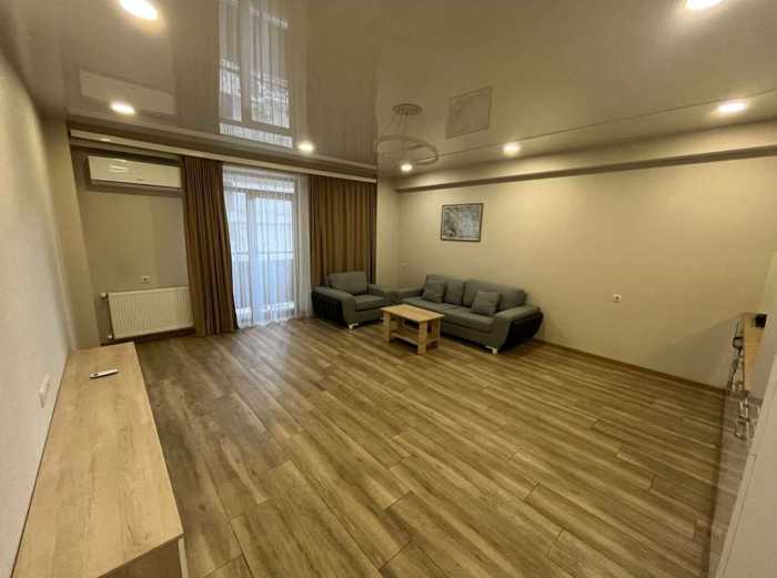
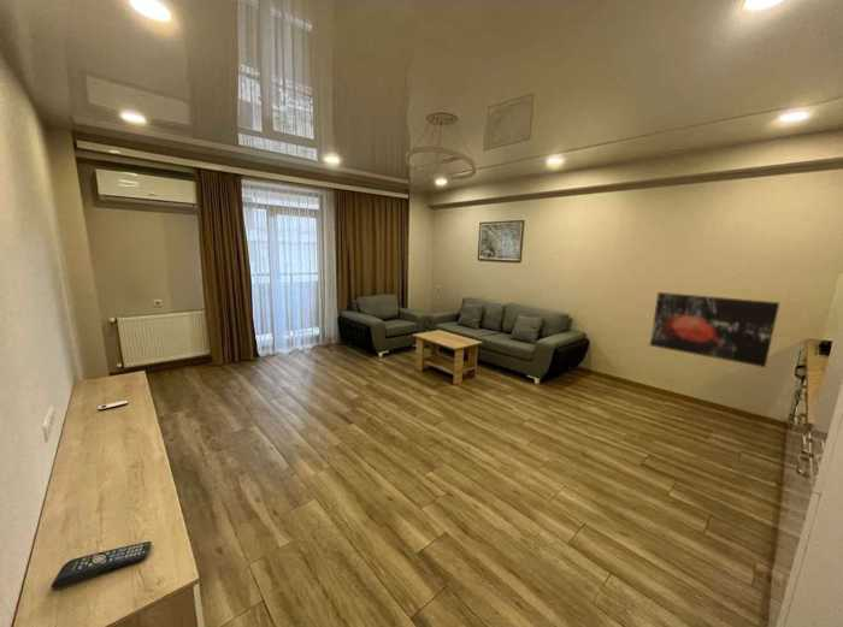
+ wall art [649,291,780,368]
+ remote control [51,540,153,590]
